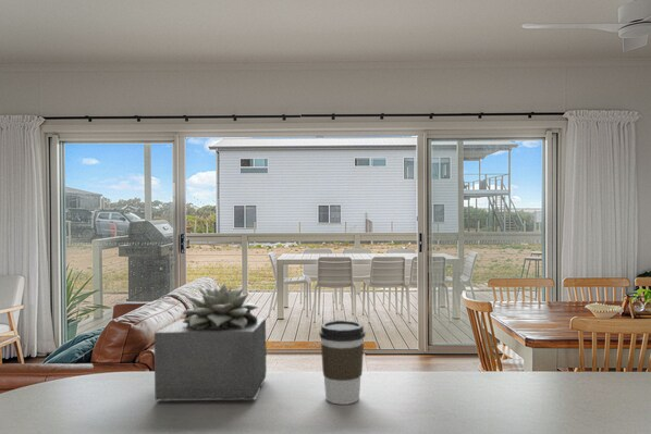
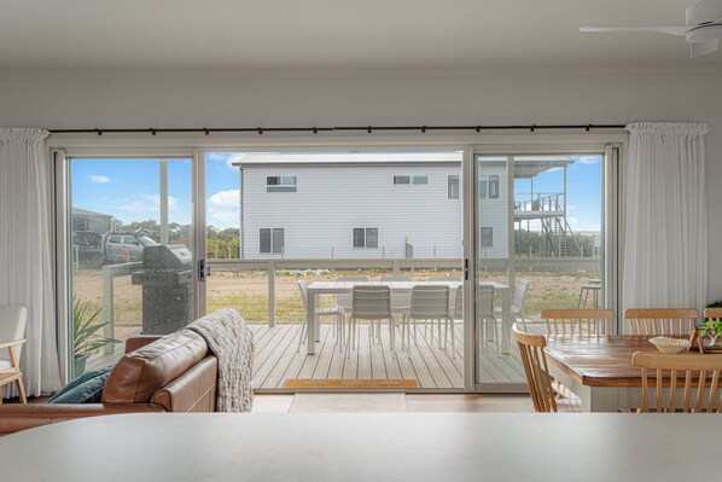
- coffee cup [318,320,366,406]
- succulent plant [153,283,268,401]
